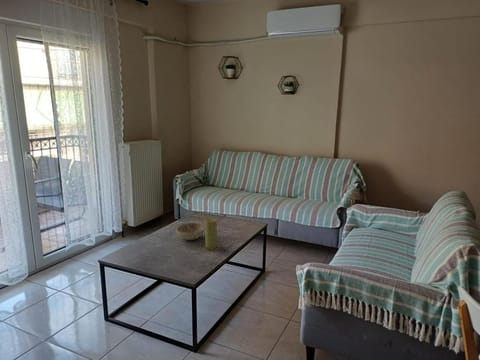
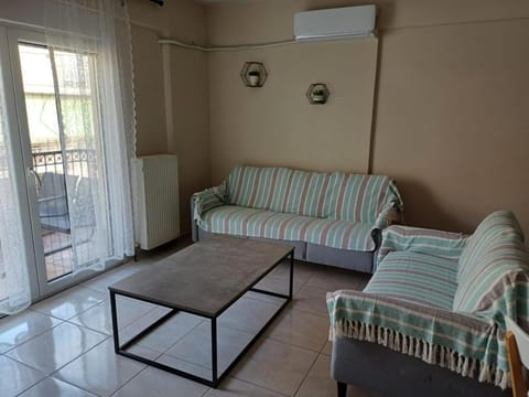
- candle [202,217,221,252]
- decorative bowl [175,221,205,241]
